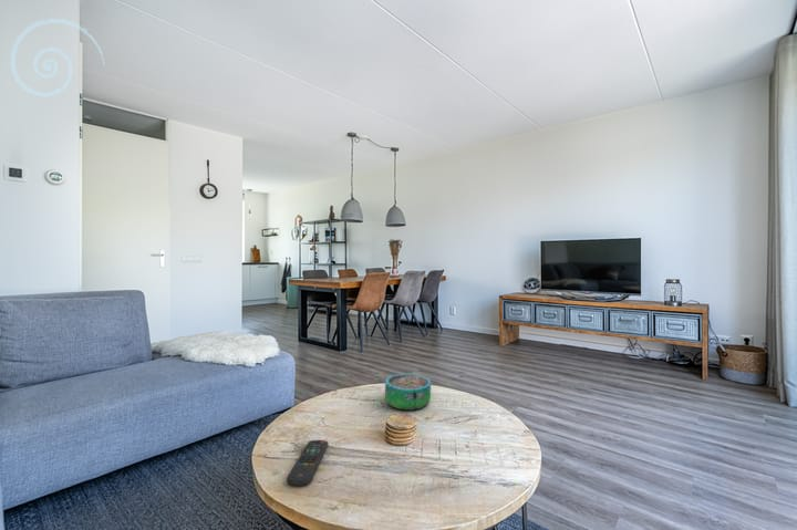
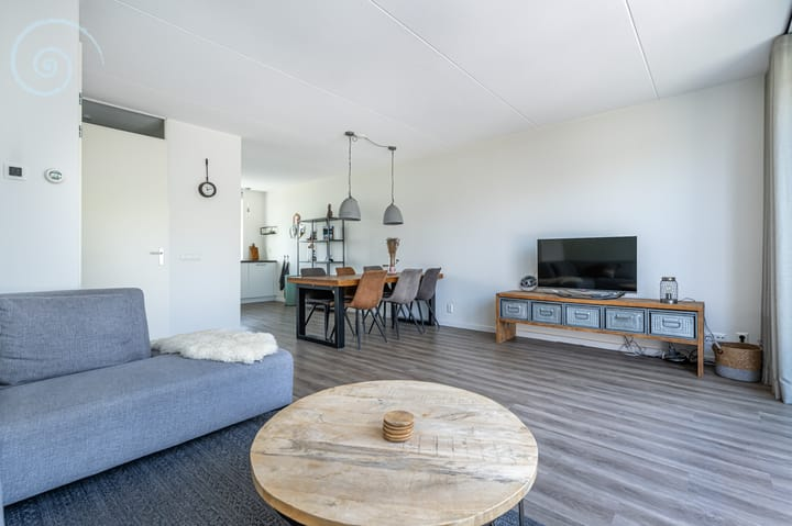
- remote control [286,439,329,487]
- decorative bowl [384,373,432,412]
